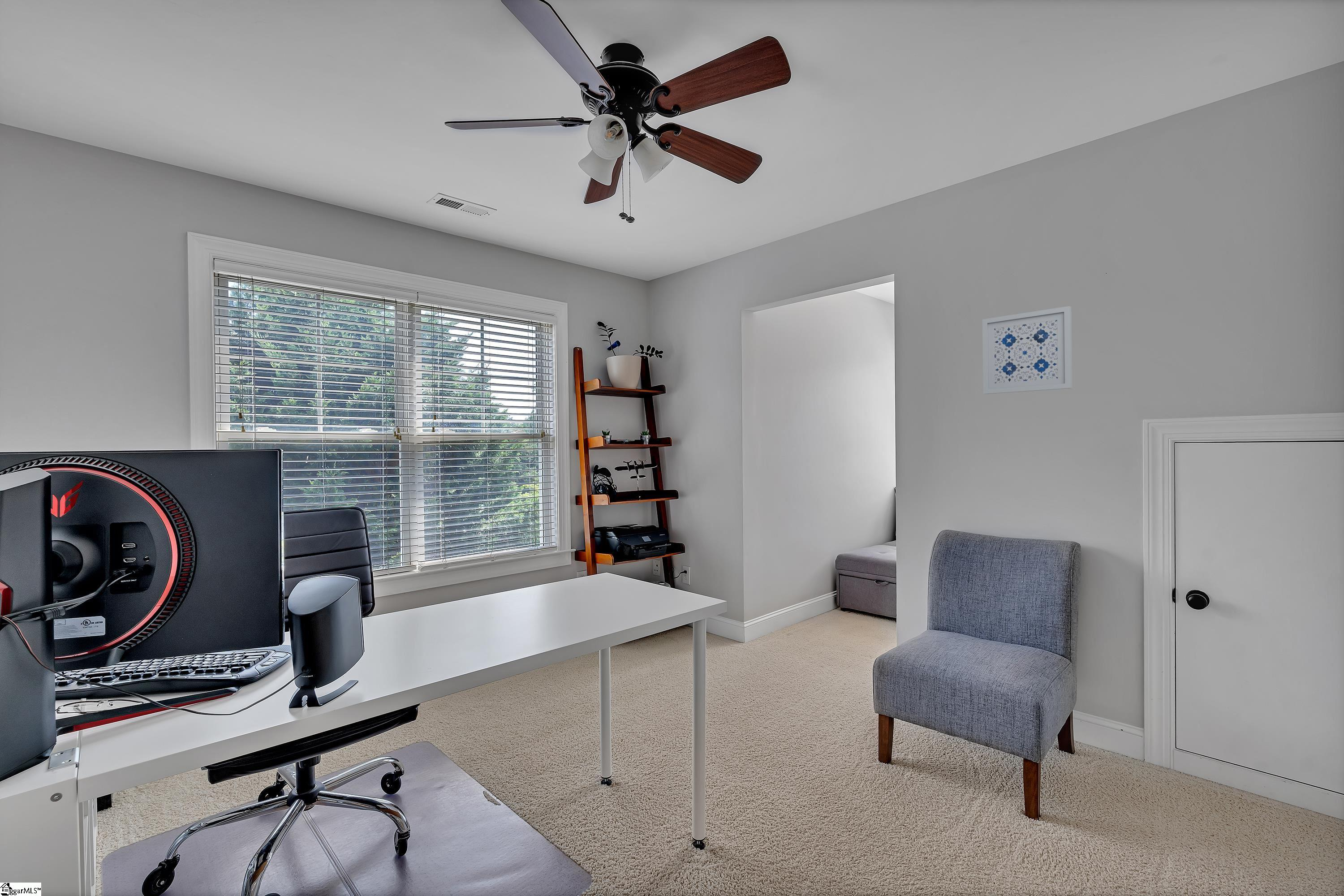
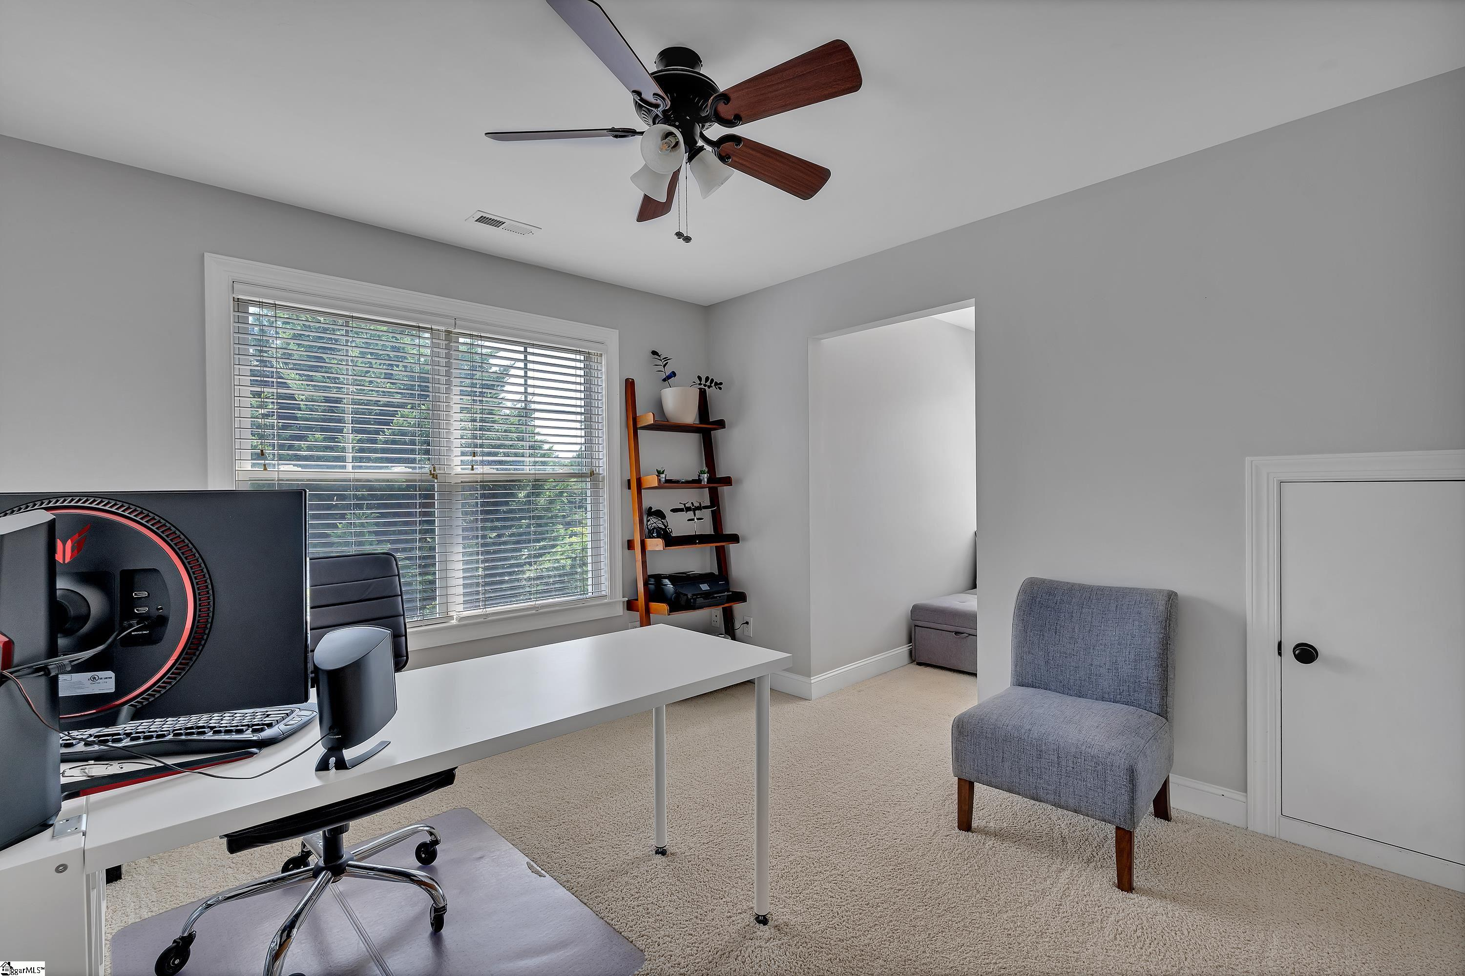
- wall art [982,306,1073,395]
